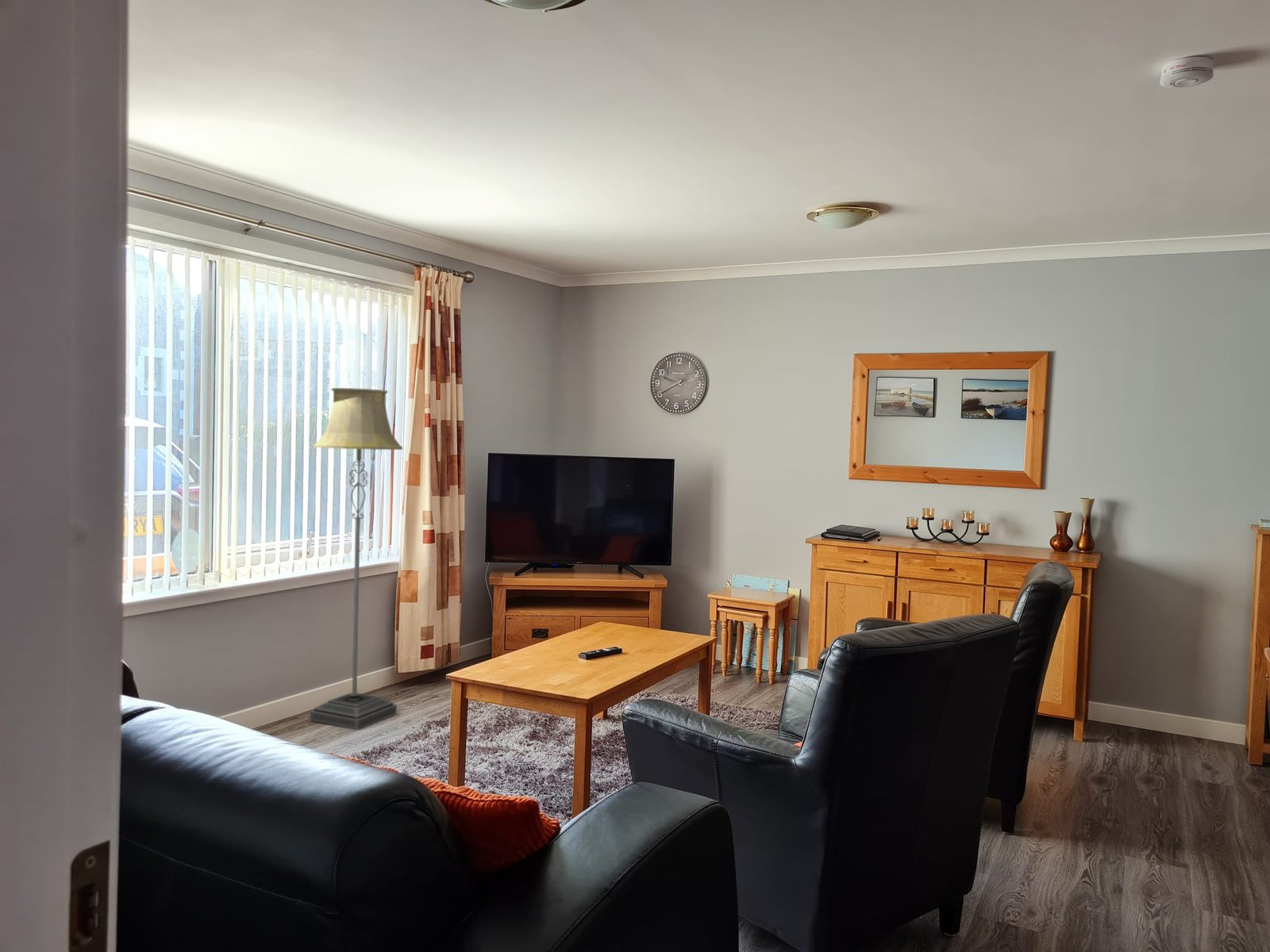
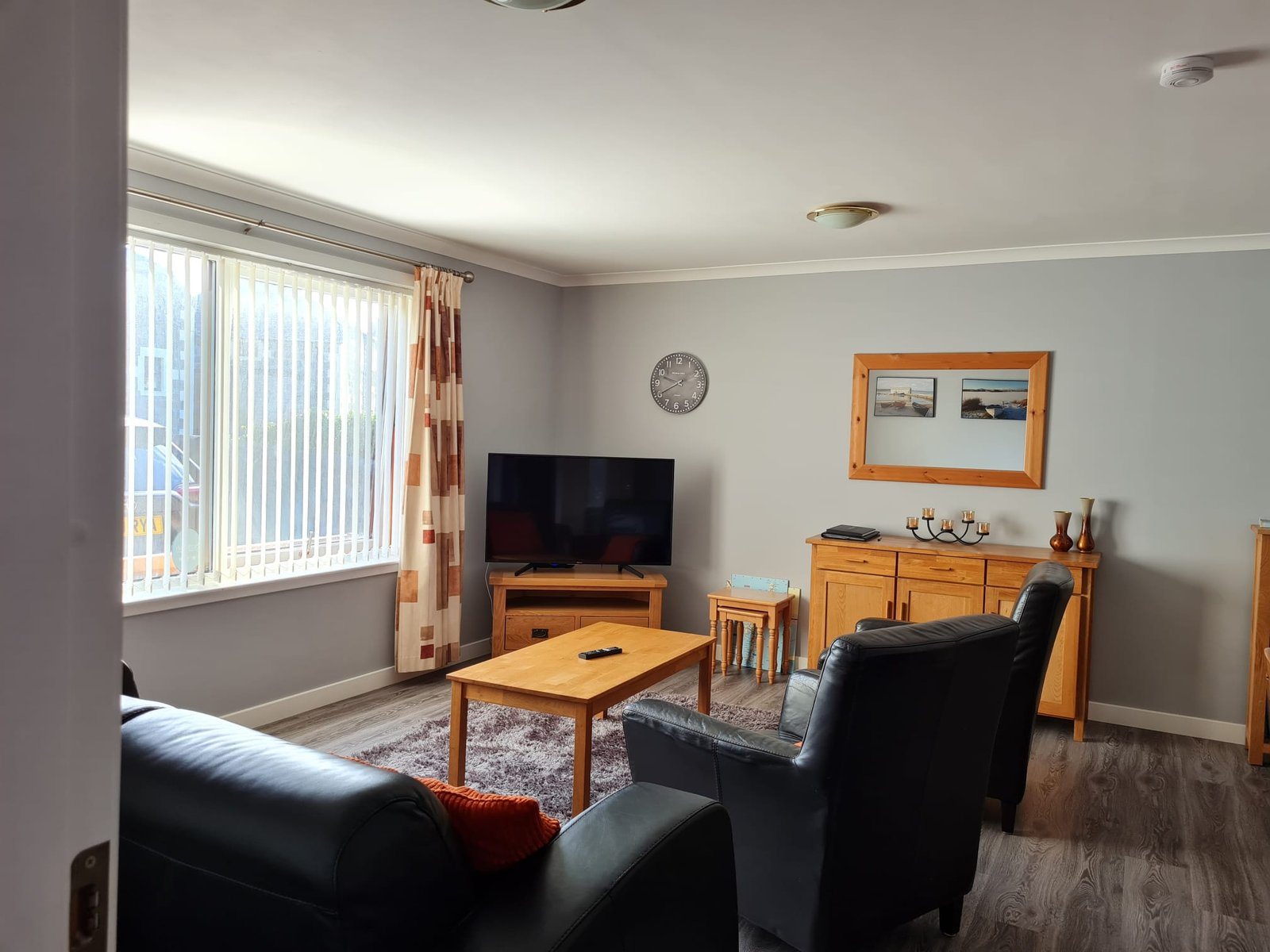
- floor lamp [309,387,403,731]
